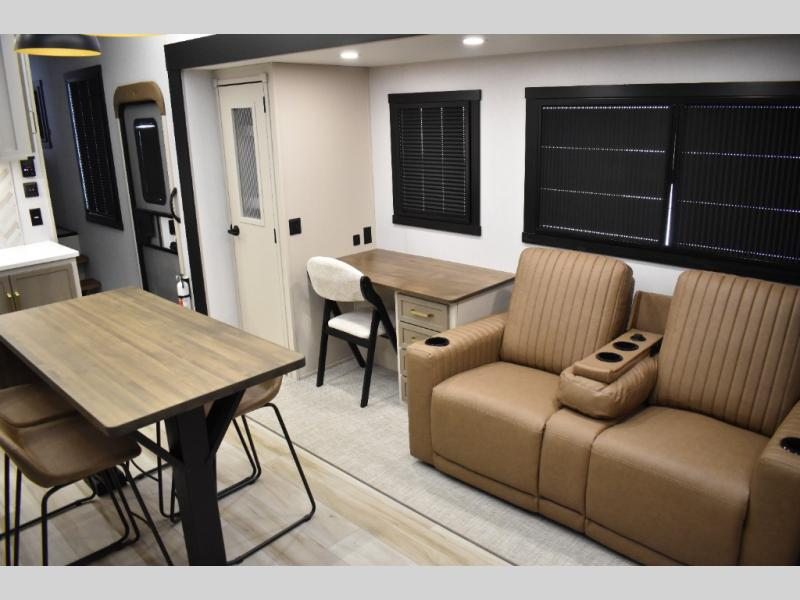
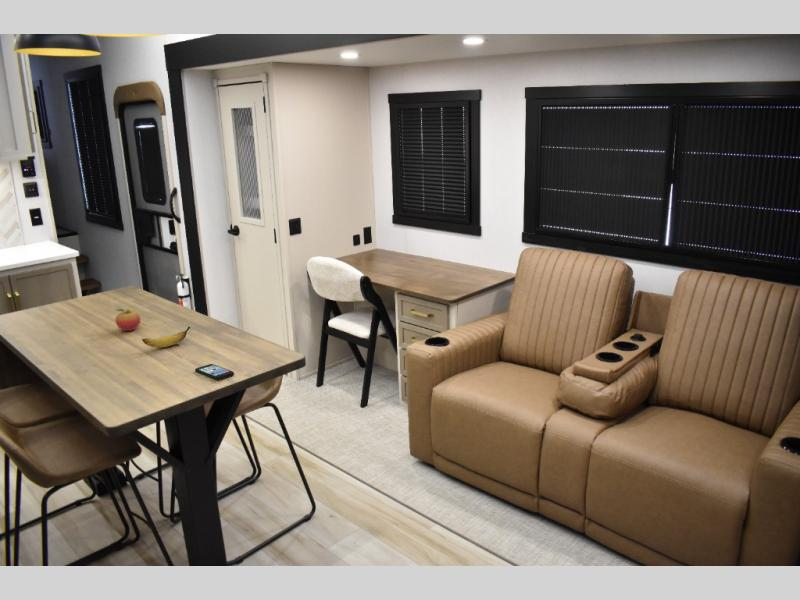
+ fruit [114,308,141,332]
+ smartphone [194,363,235,381]
+ banana [141,326,191,349]
